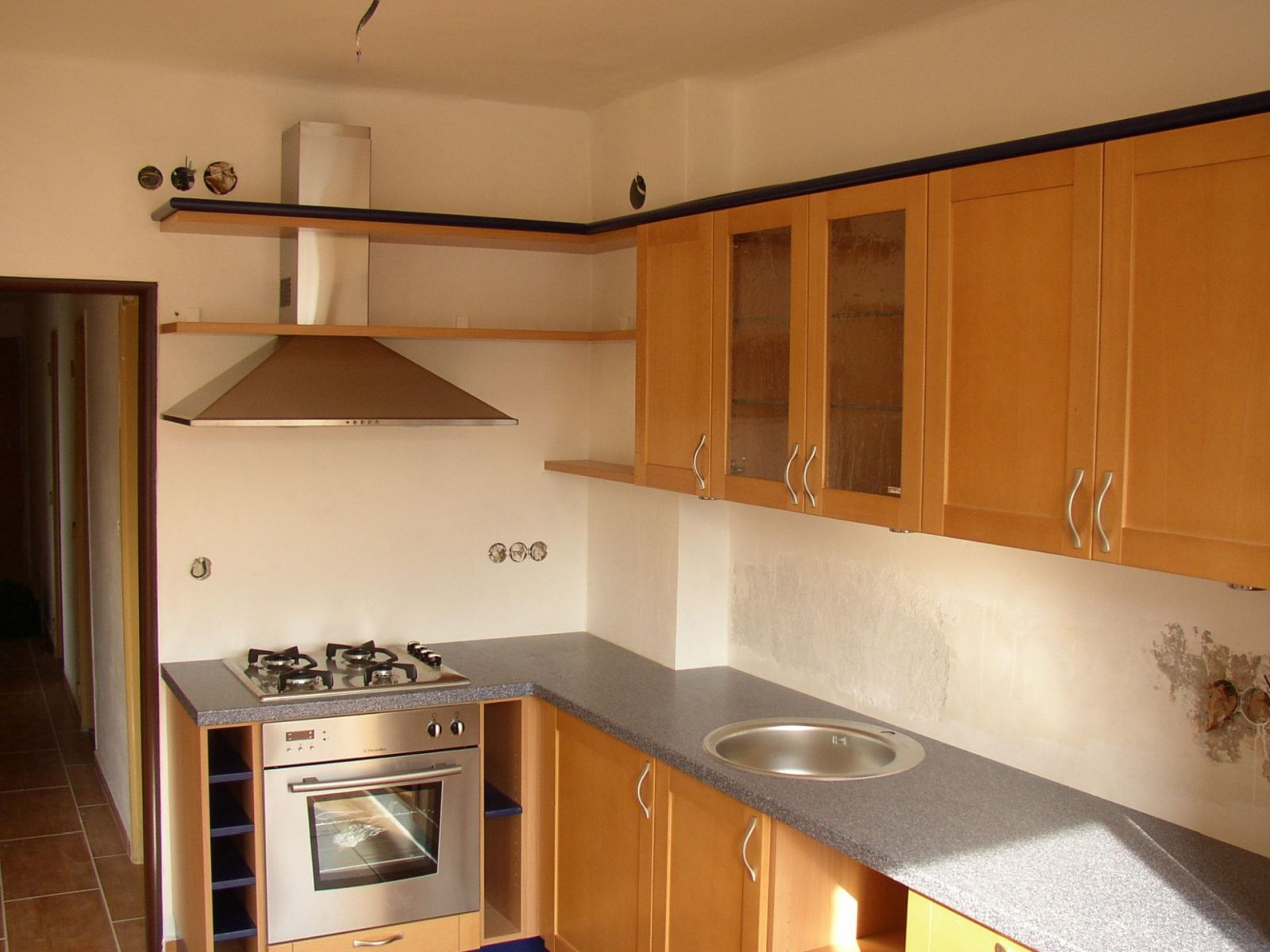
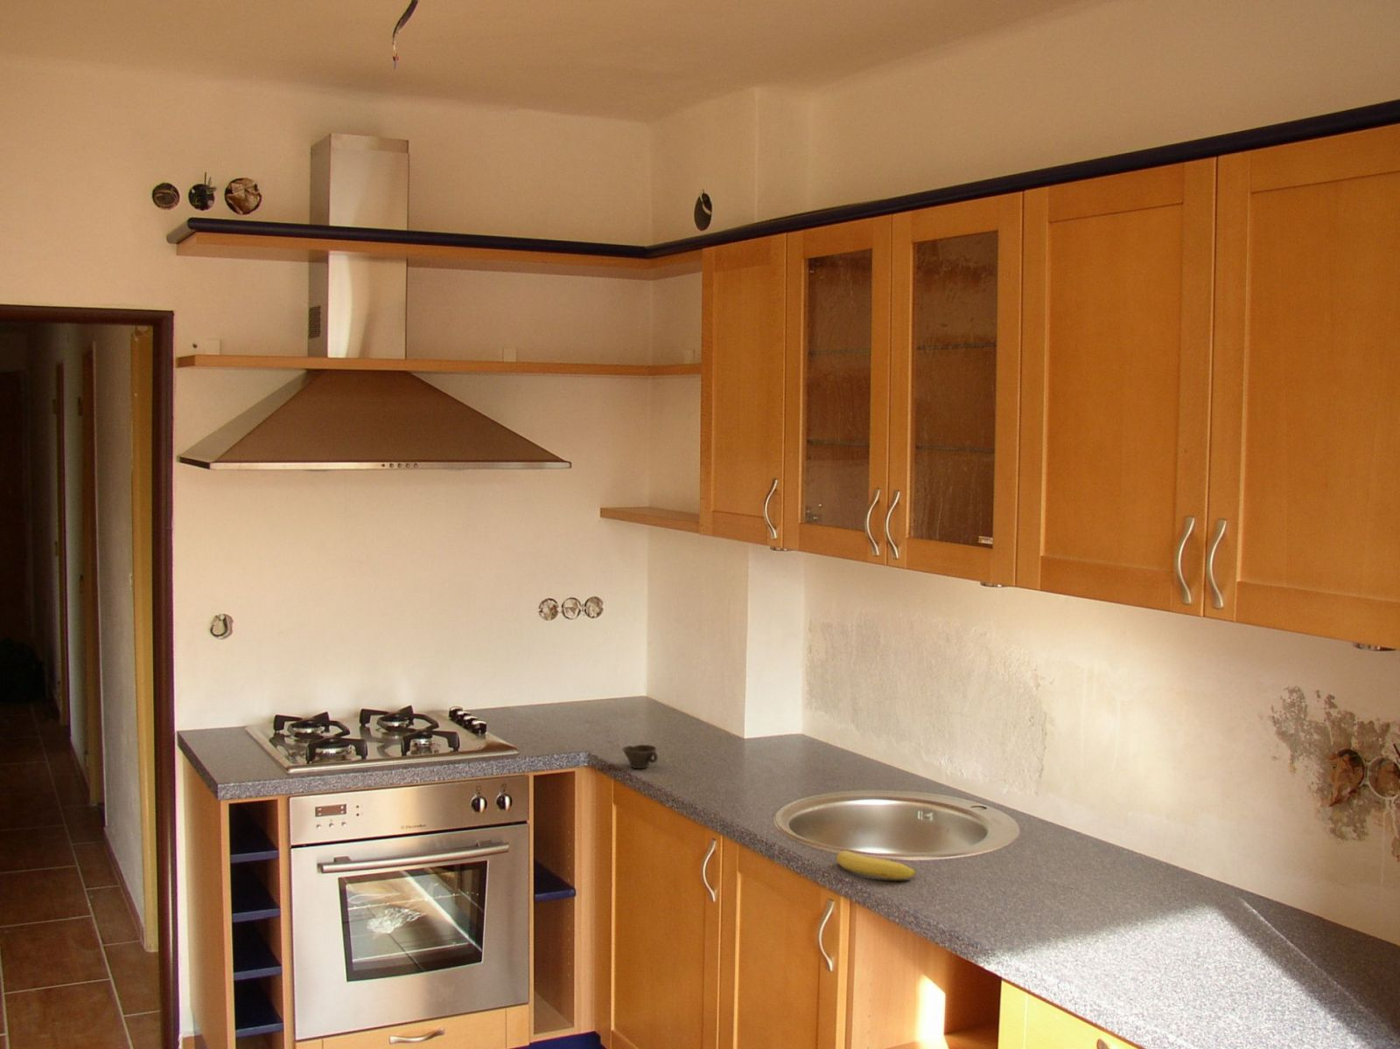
+ fruit [836,850,917,880]
+ cup [622,744,659,769]
